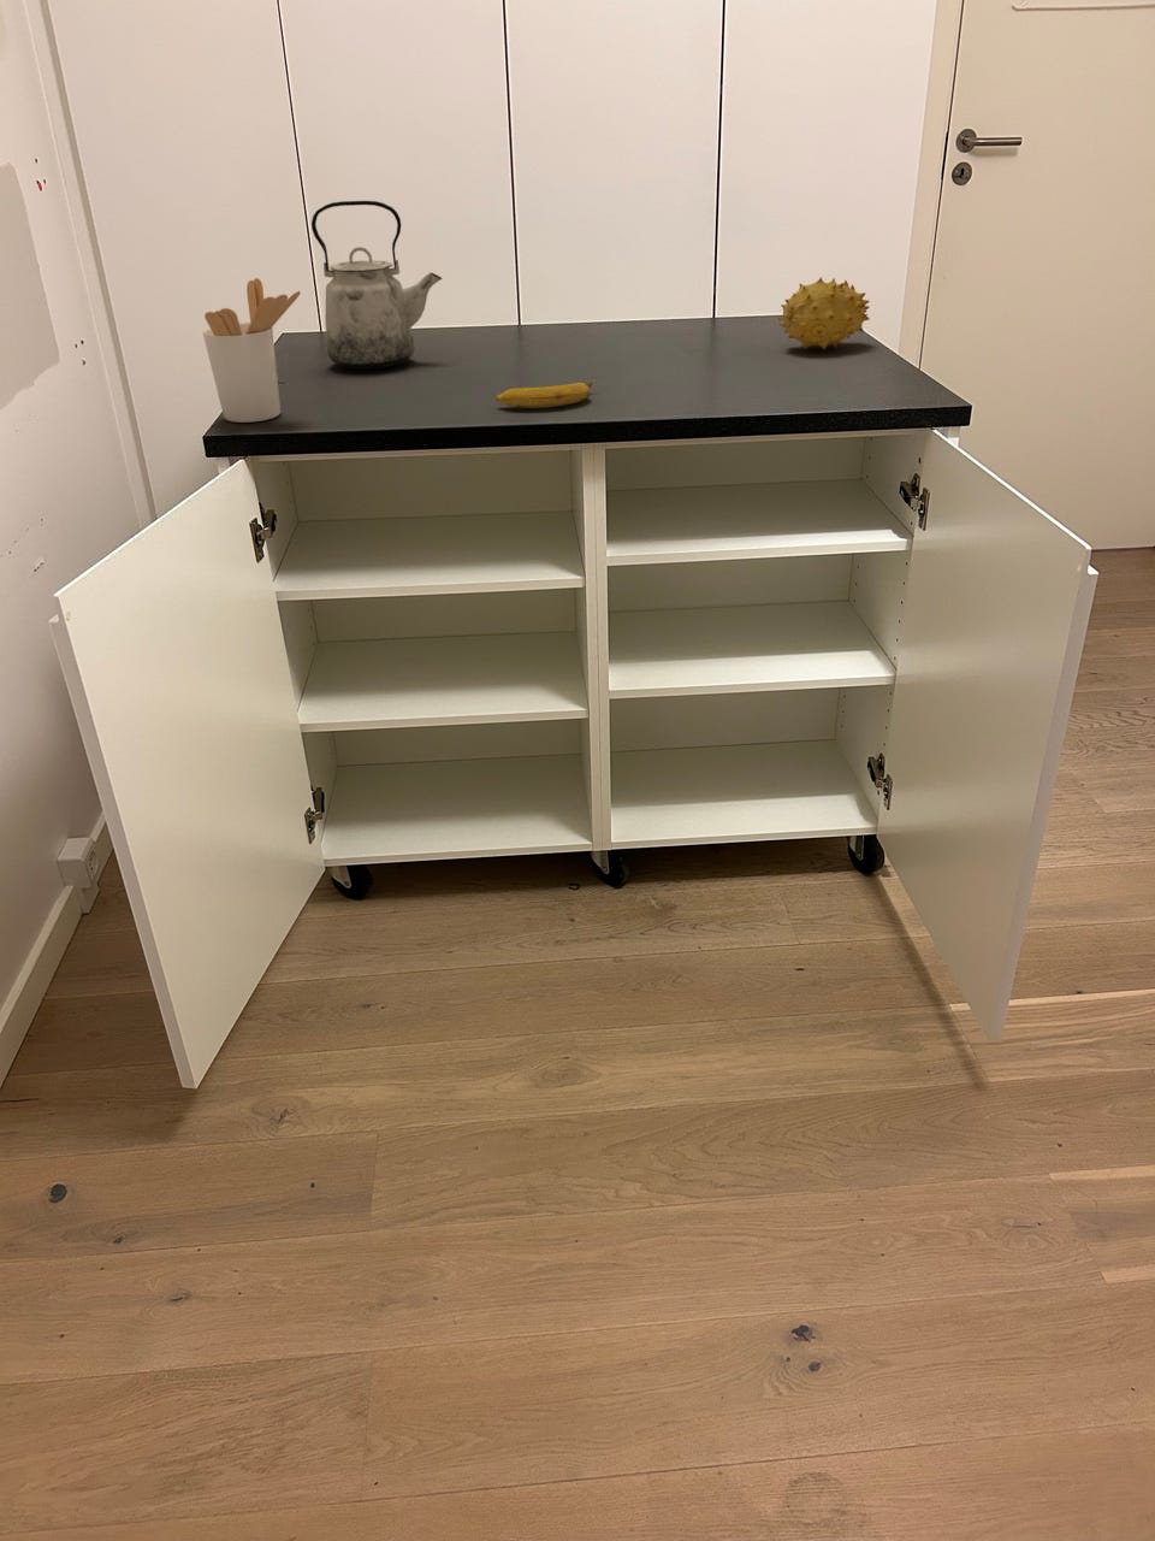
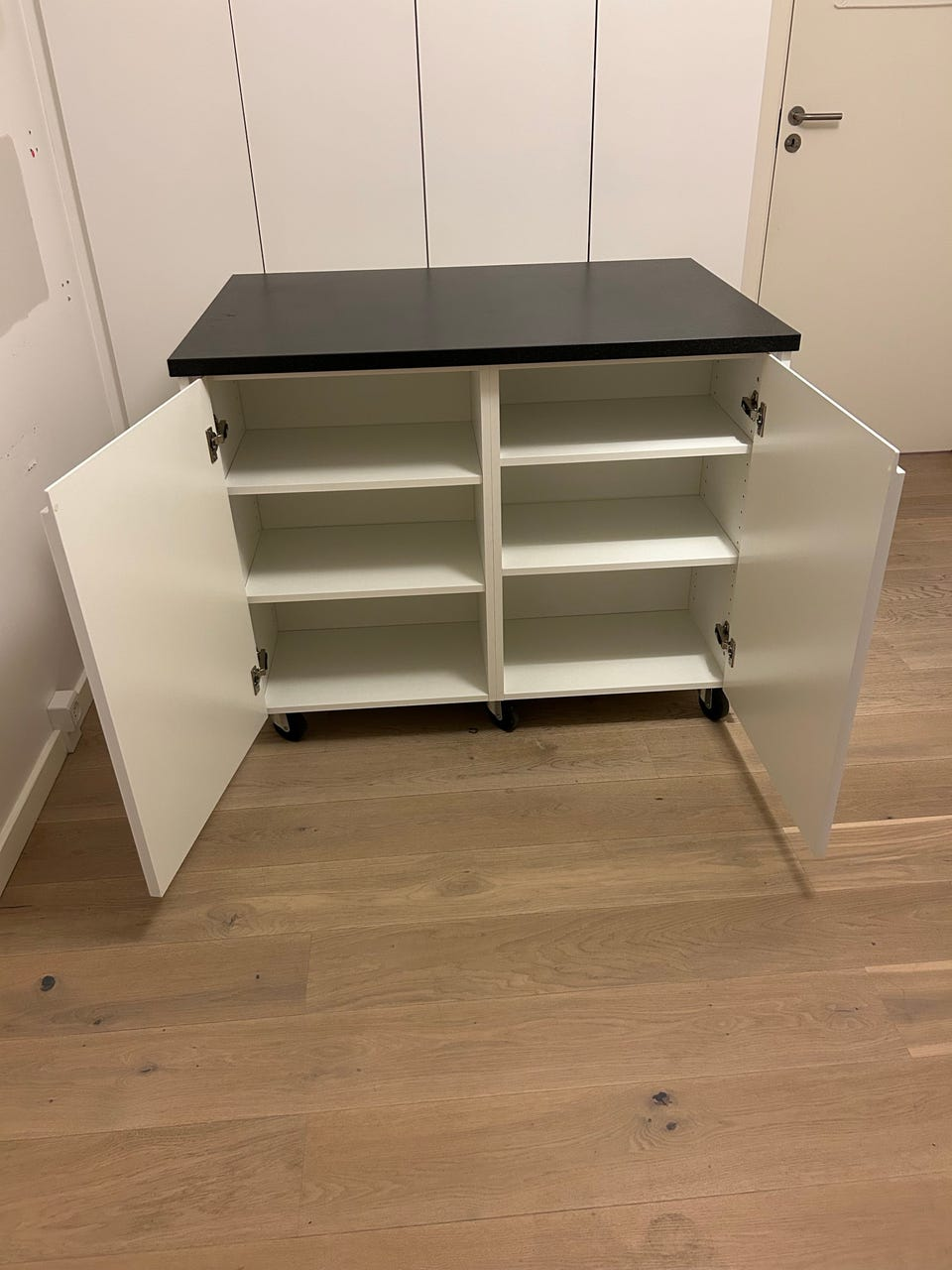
- utensil holder [201,277,302,423]
- kettle [311,200,444,371]
- banana [496,380,598,409]
- fruit [778,275,871,352]
